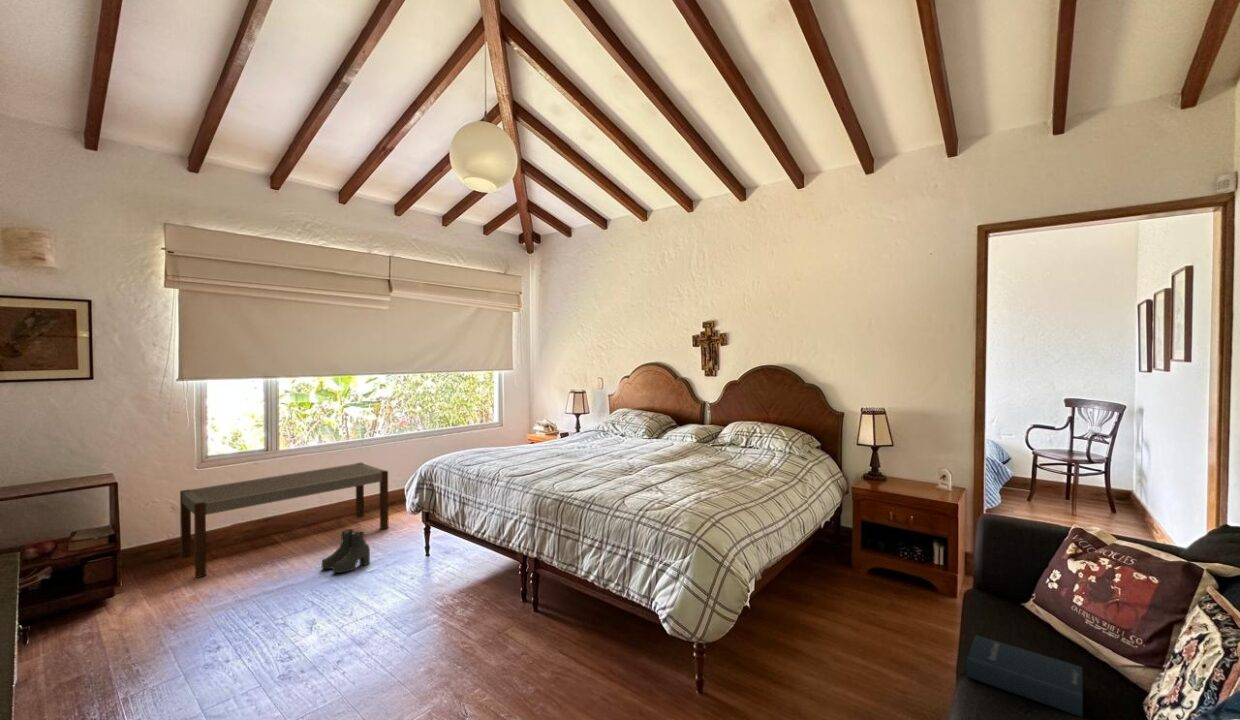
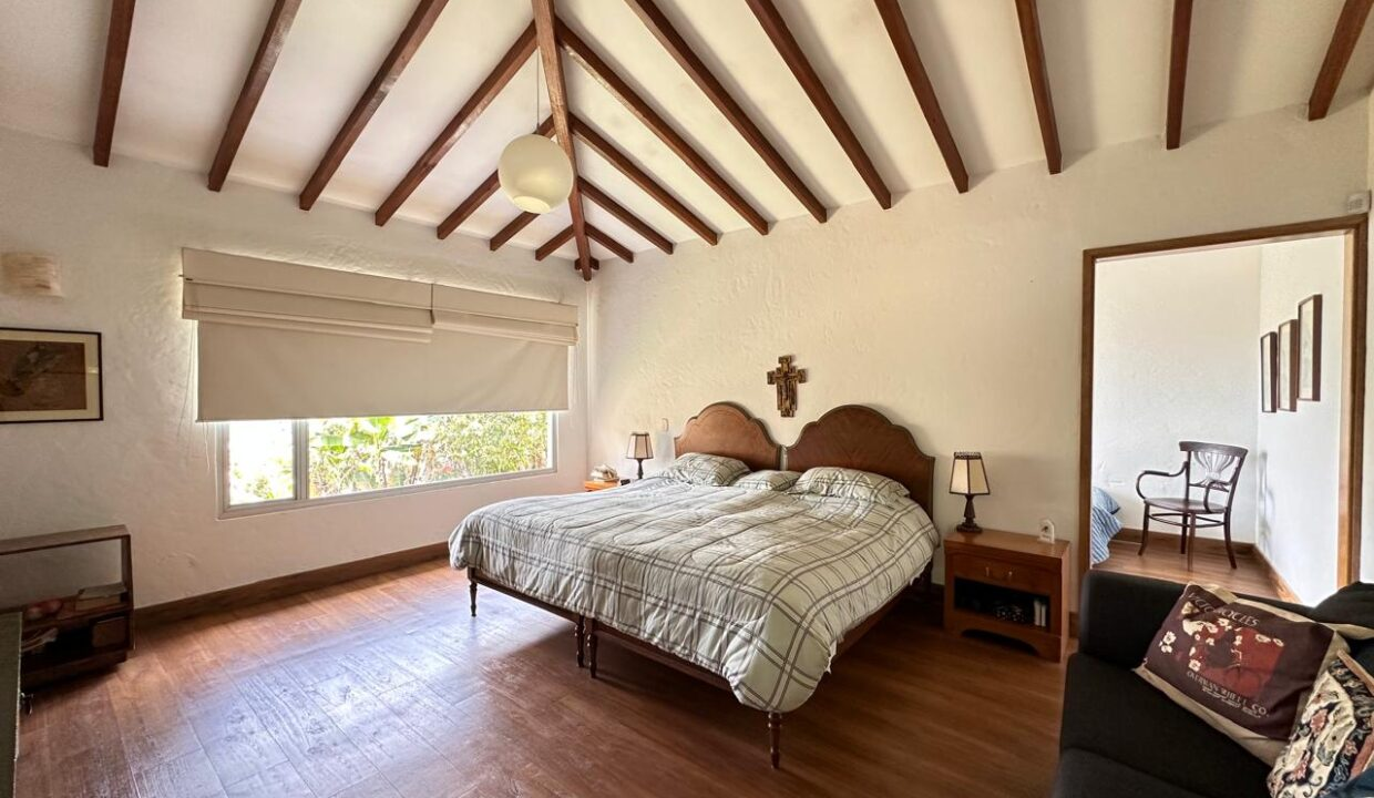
- bench [179,462,390,579]
- hardback book [965,634,1084,718]
- boots [321,528,371,574]
